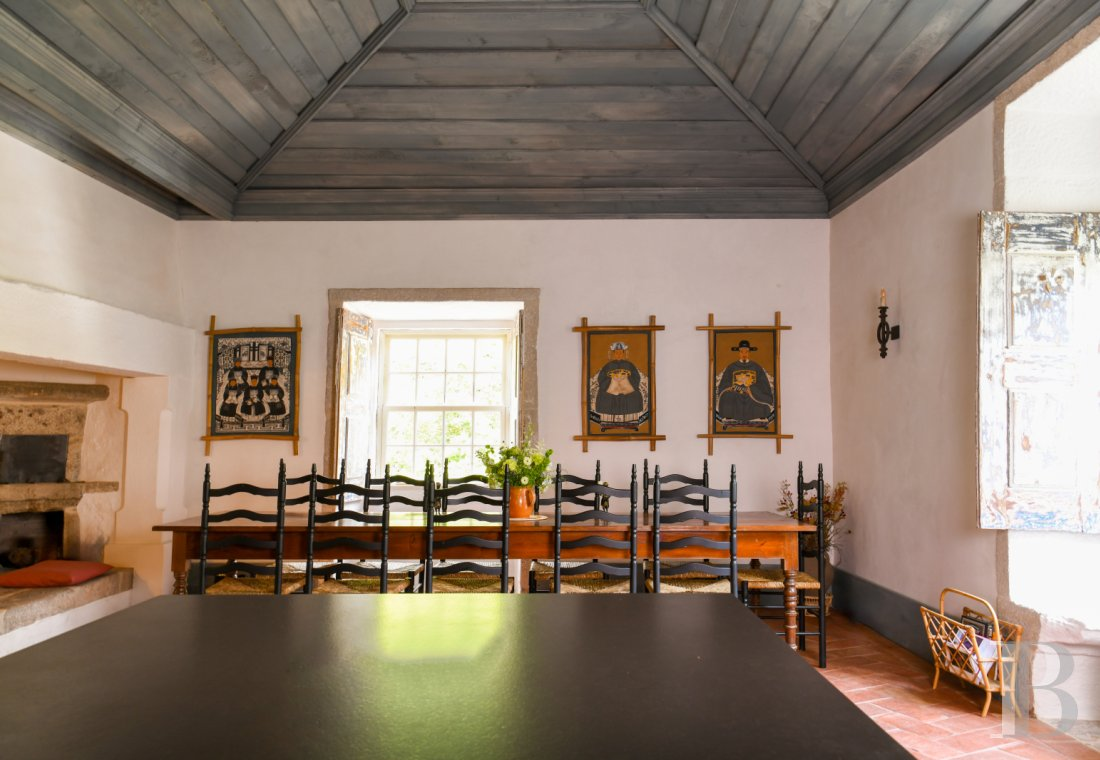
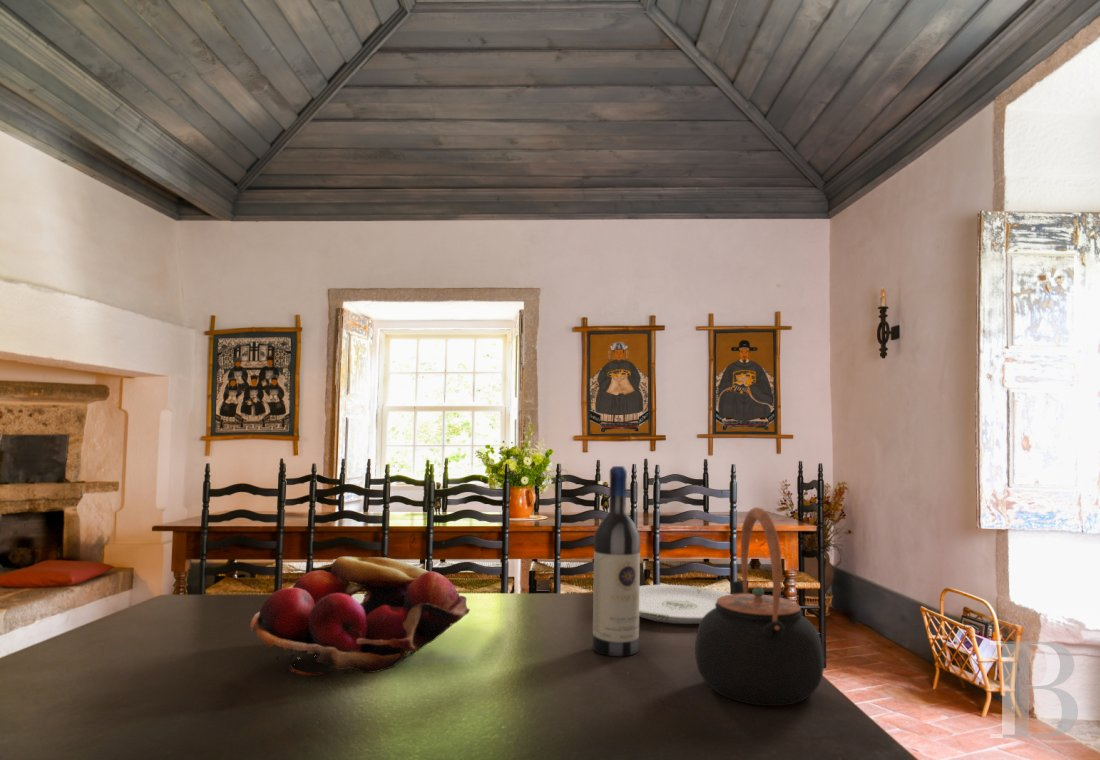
+ wine bottle [592,465,641,657]
+ fruit basket [249,556,471,677]
+ plate [639,584,732,625]
+ teapot [694,506,825,707]
